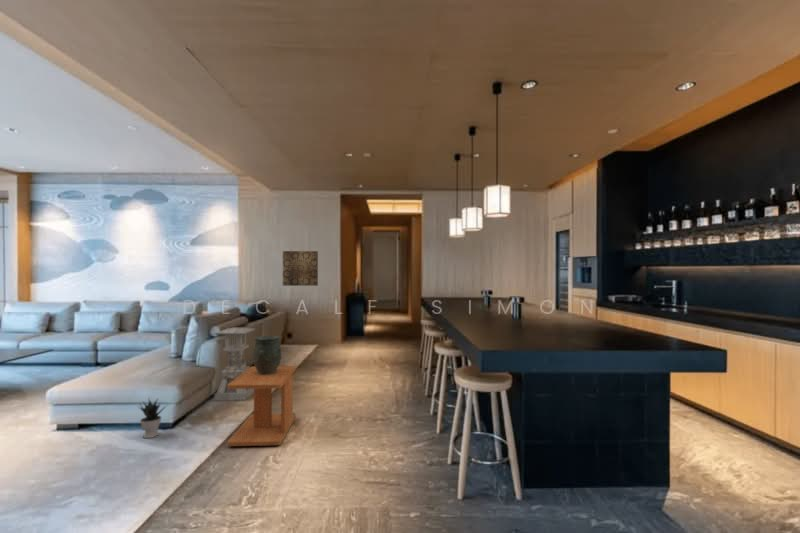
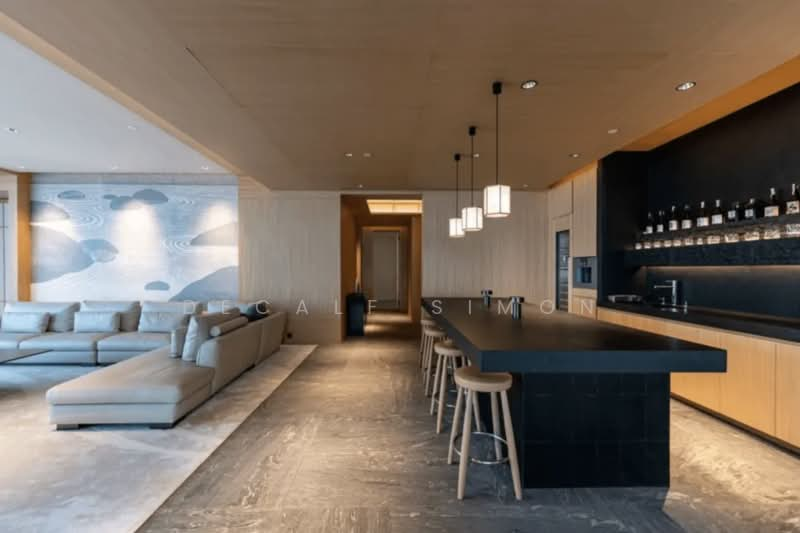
- lantern [214,327,257,402]
- side table [227,365,297,447]
- wall art [282,250,319,287]
- potted plant [137,397,168,439]
- vase [252,335,282,375]
